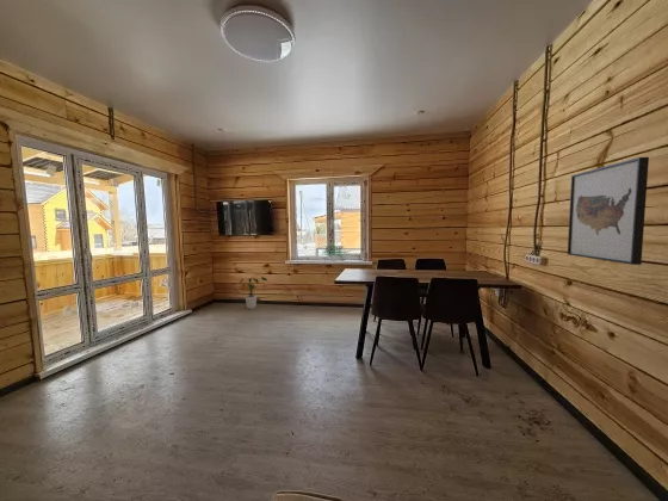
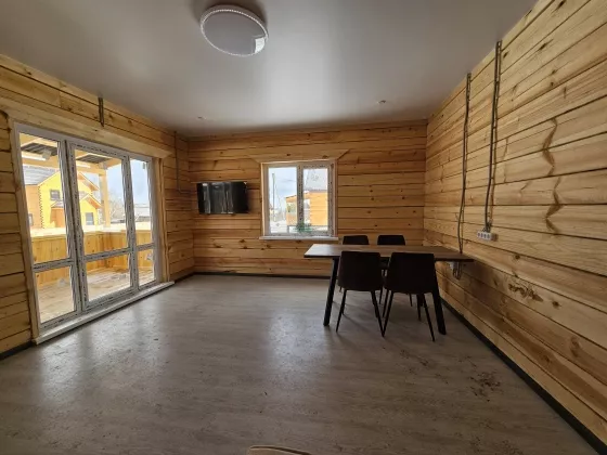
- wall art [567,156,650,266]
- house plant [239,276,268,310]
